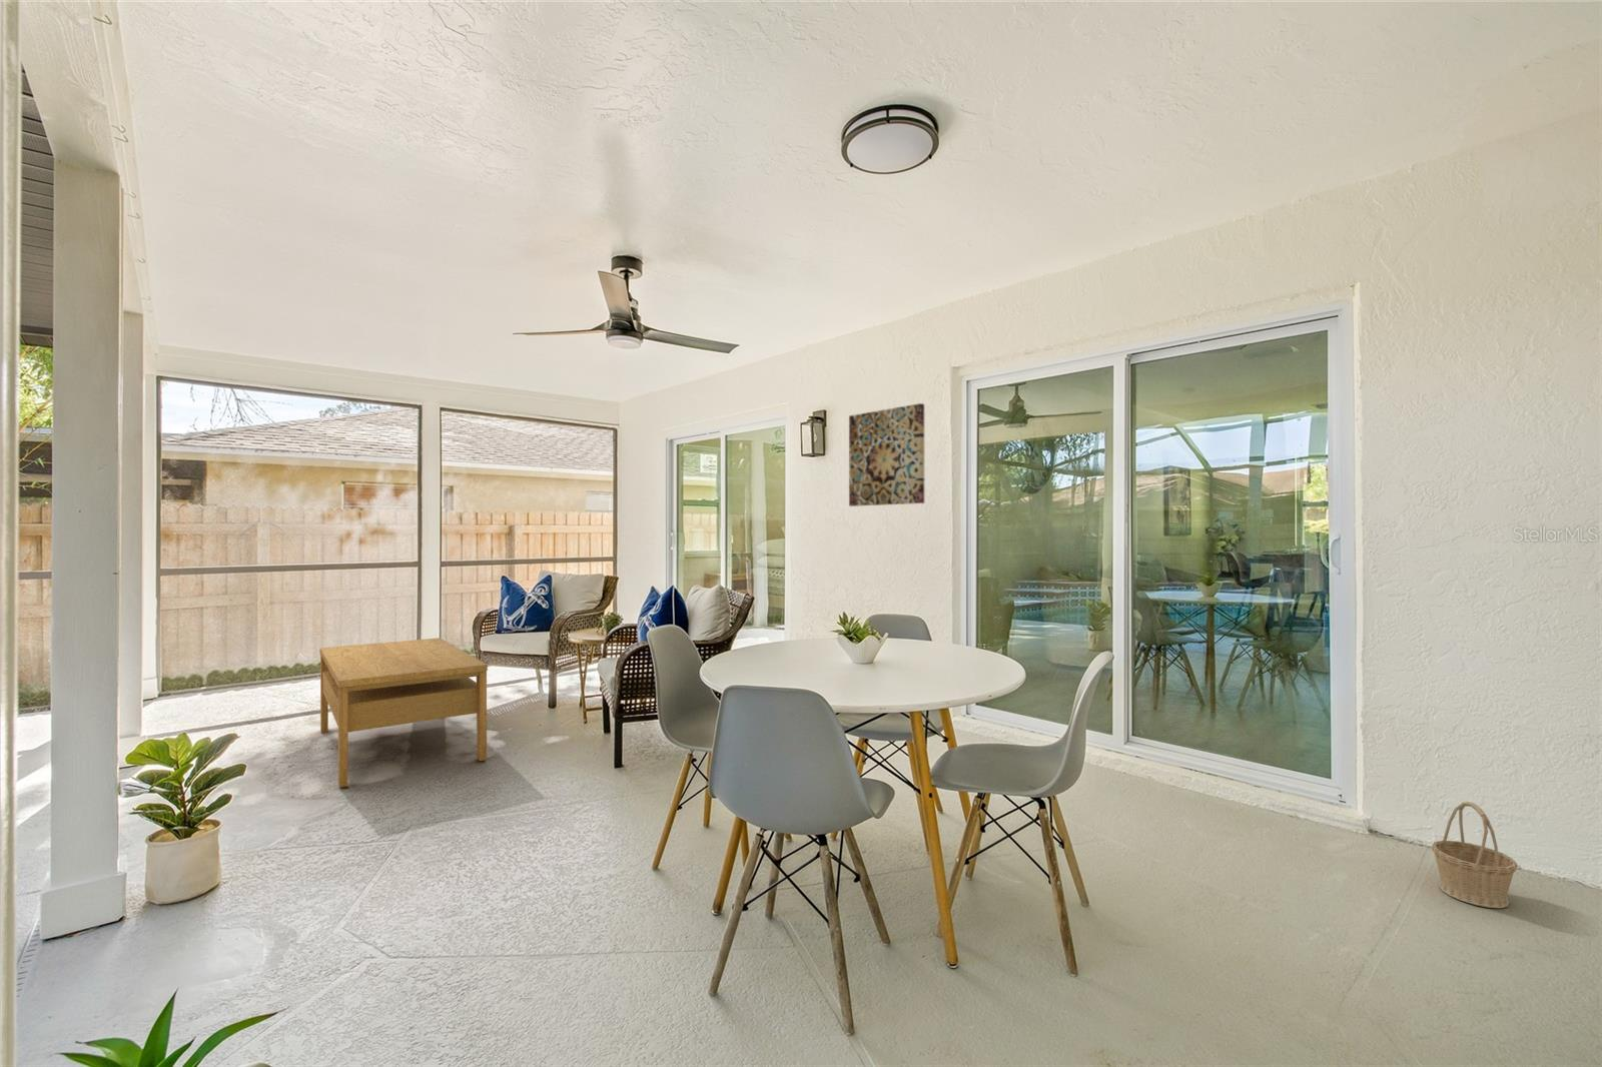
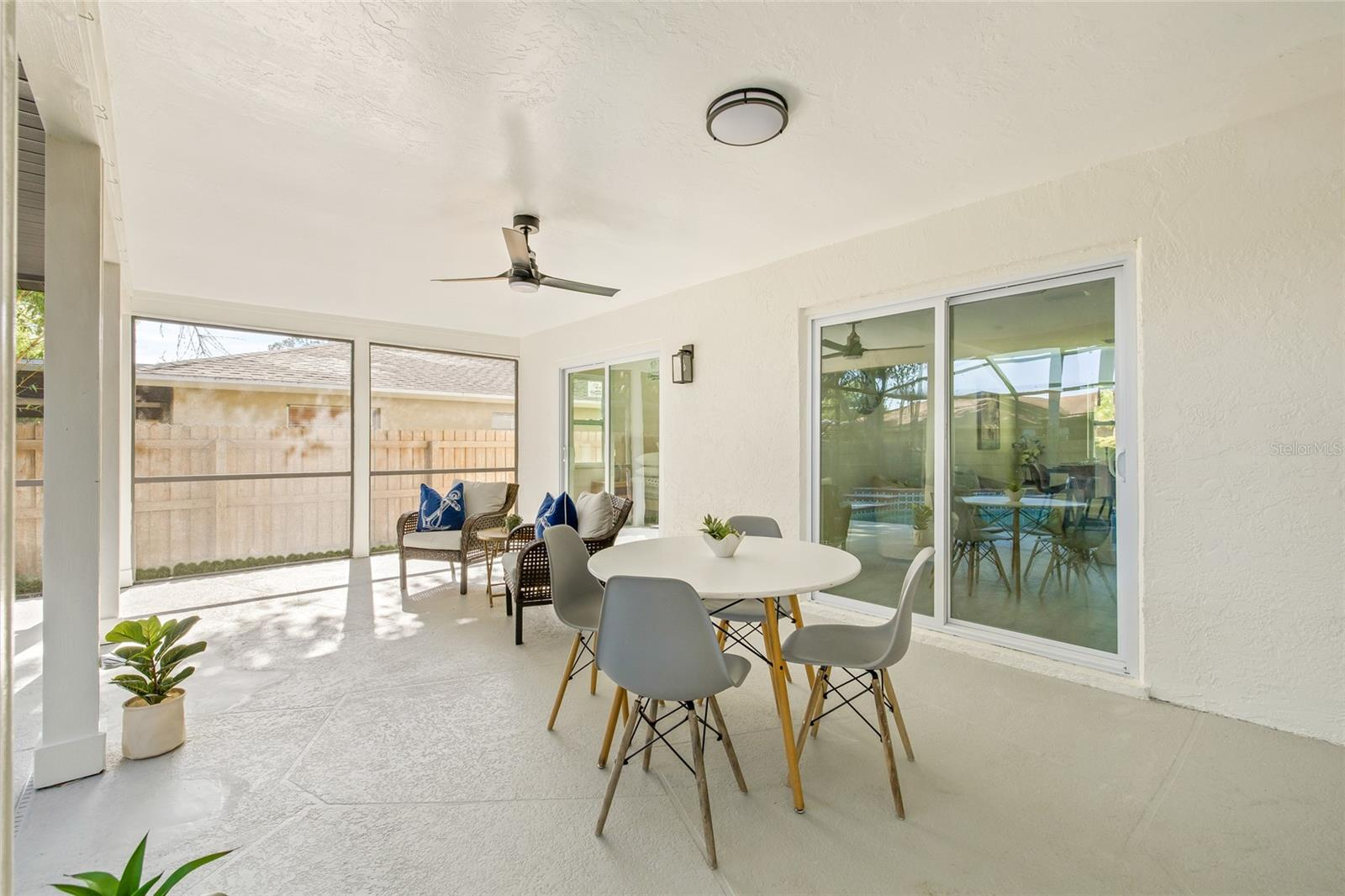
- basket [1430,800,1519,909]
- coffee table [318,637,488,788]
- wall art [848,403,925,507]
